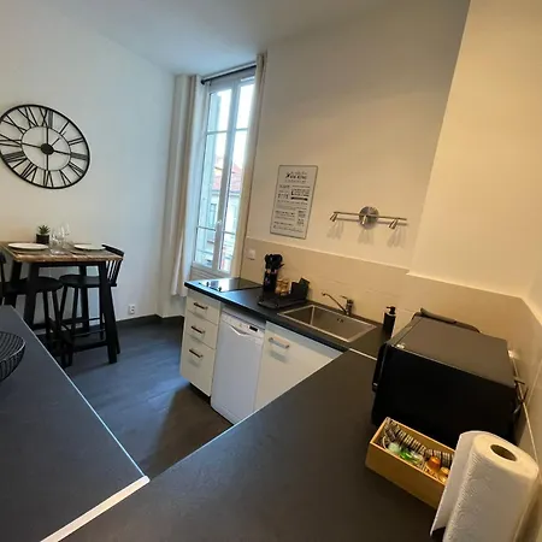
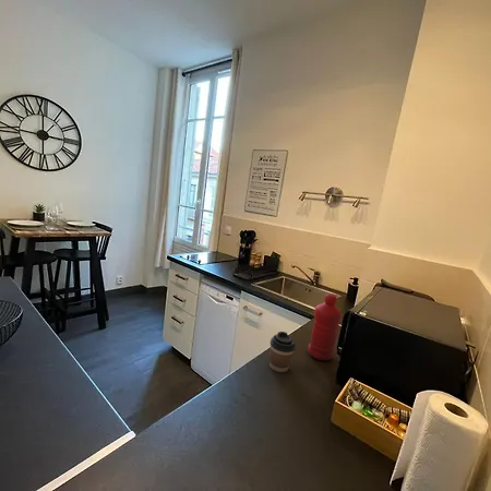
+ coffee cup [268,331,297,373]
+ water bottle [307,292,343,361]
